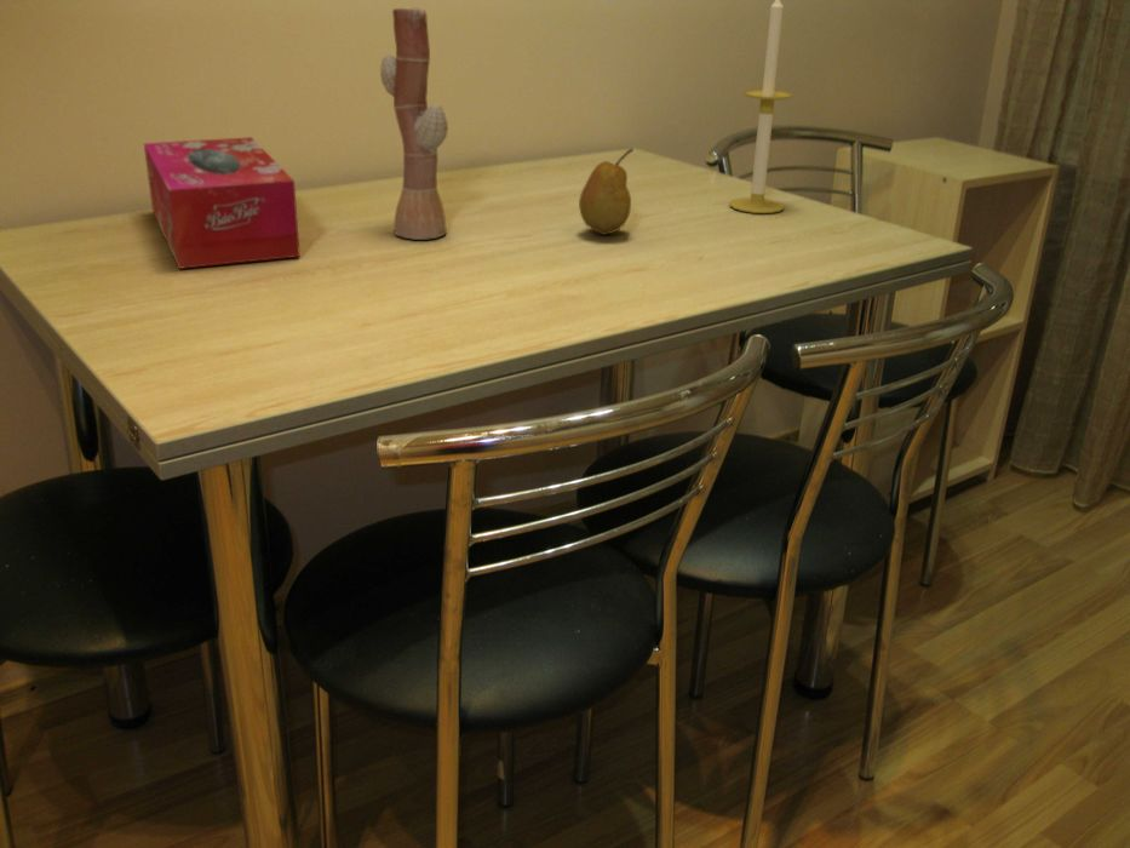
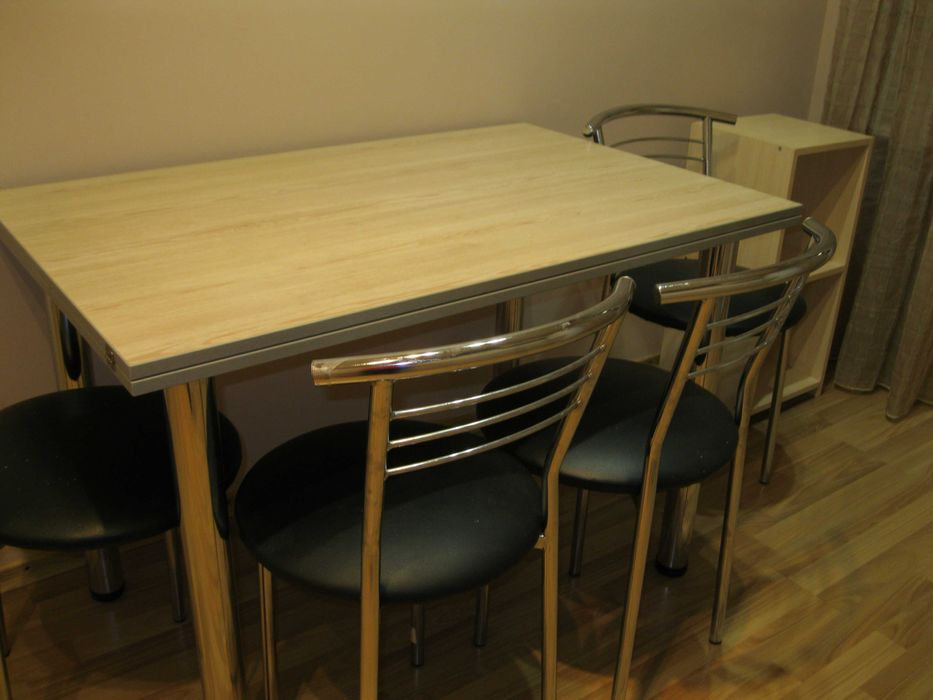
- candle [729,0,793,214]
- vase [379,7,449,241]
- tissue box [143,136,302,270]
- fruit [578,148,635,236]
